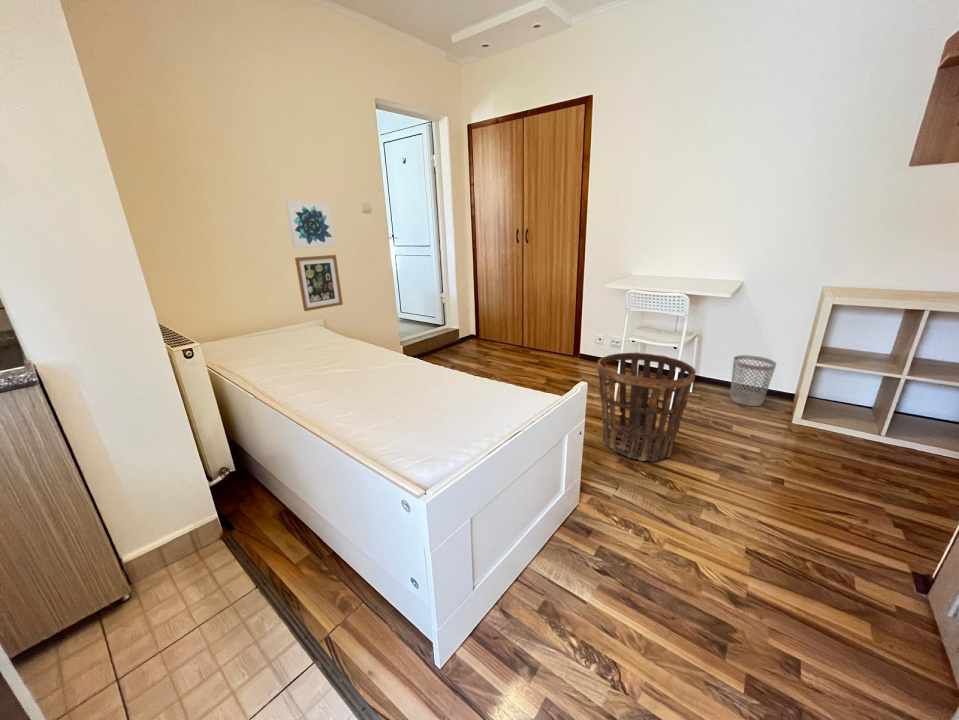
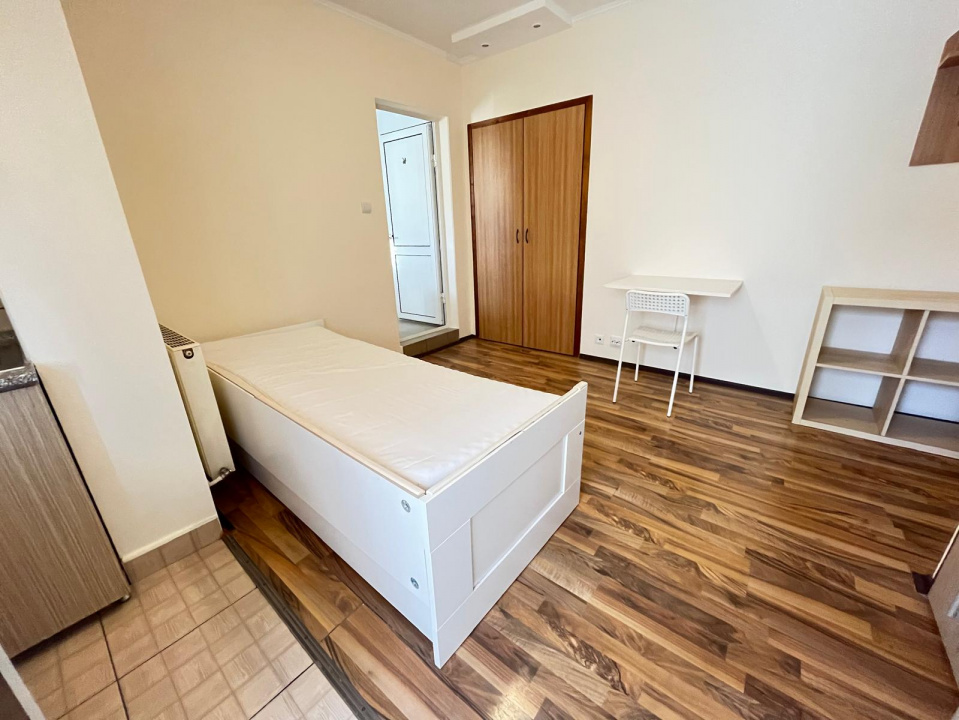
- wall art [284,200,337,249]
- basket [596,352,697,462]
- wall art [294,254,344,312]
- wastebasket [729,354,777,407]
